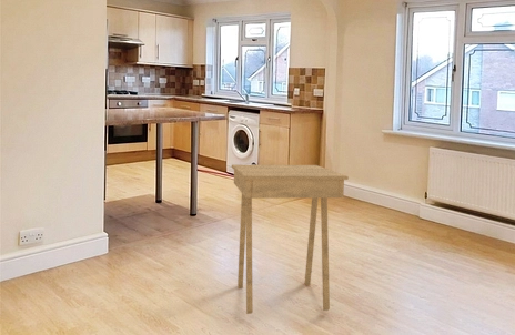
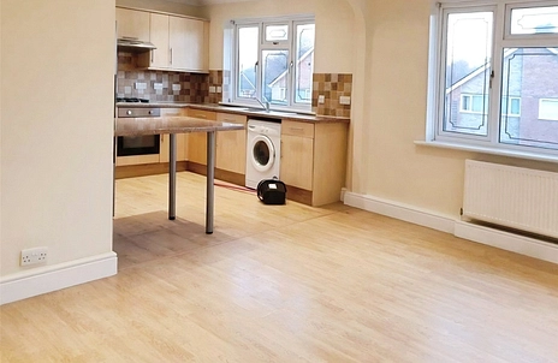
- side table [231,163,350,315]
